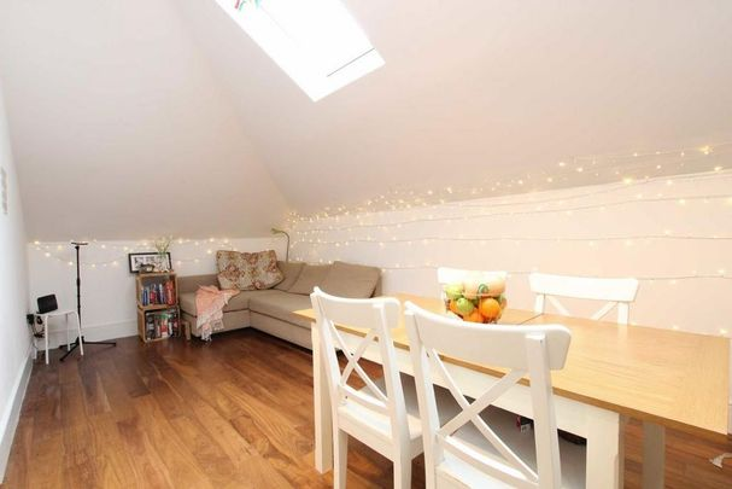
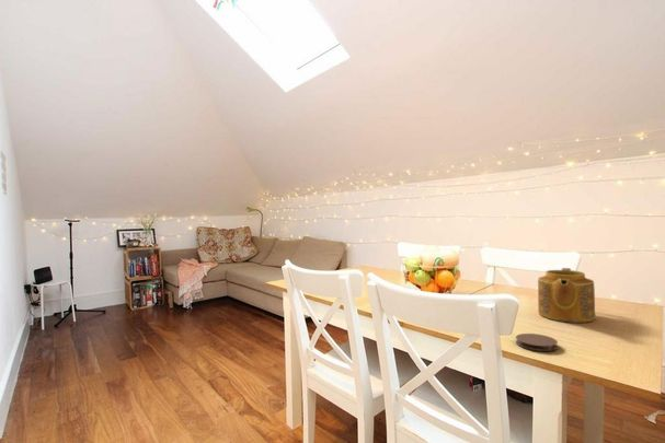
+ coaster [515,333,559,352]
+ teapot [537,267,596,324]
